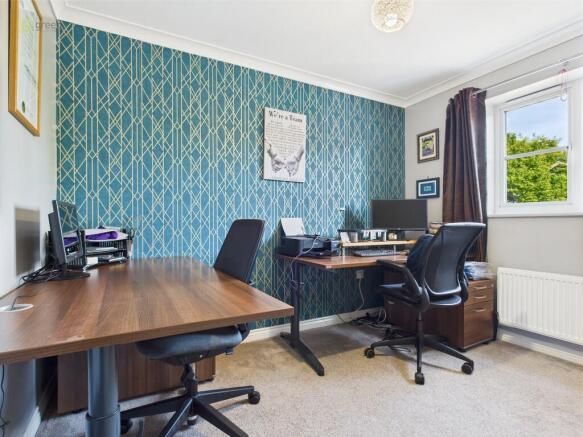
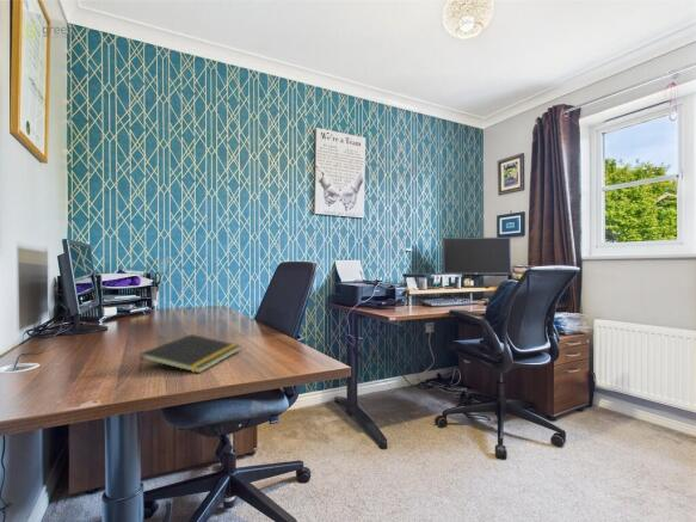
+ notepad [137,333,242,374]
